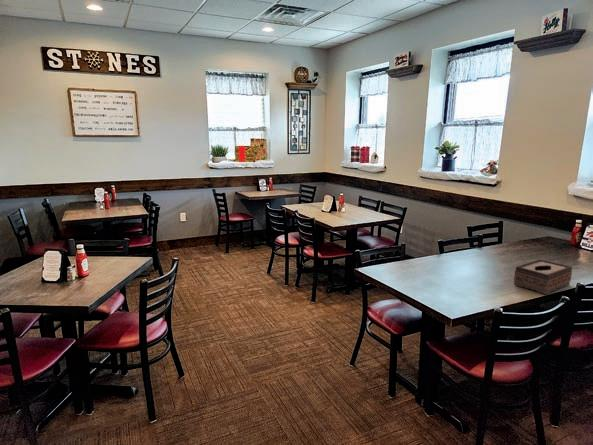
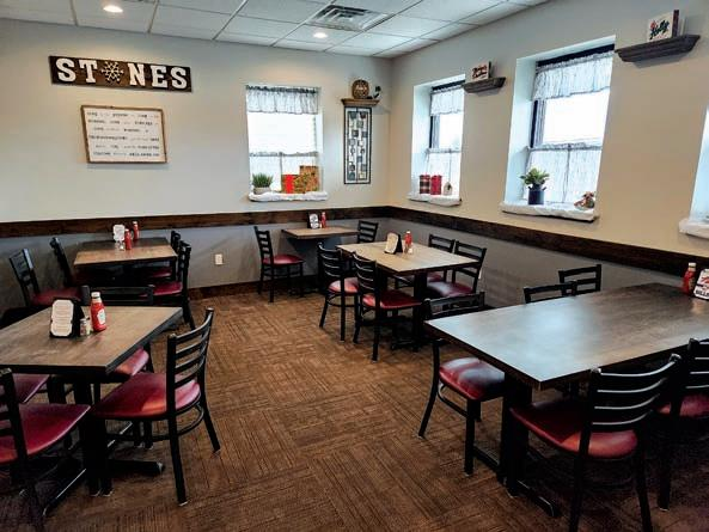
- tissue box [513,258,573,295]
